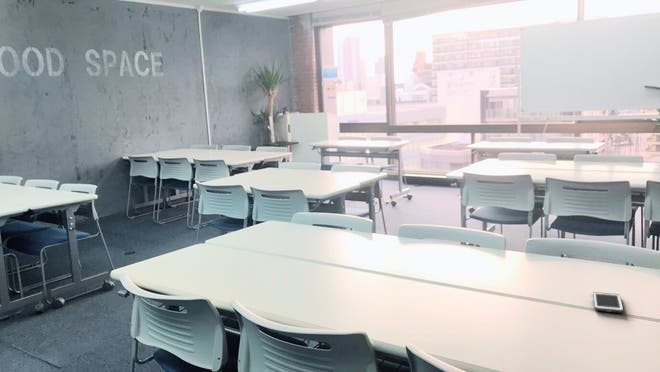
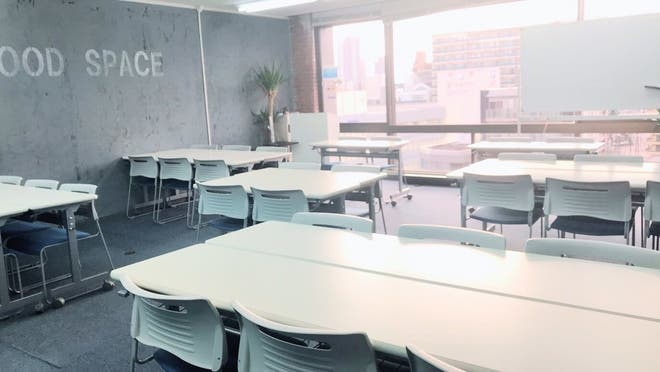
- cell phone [592,291,624,314]
